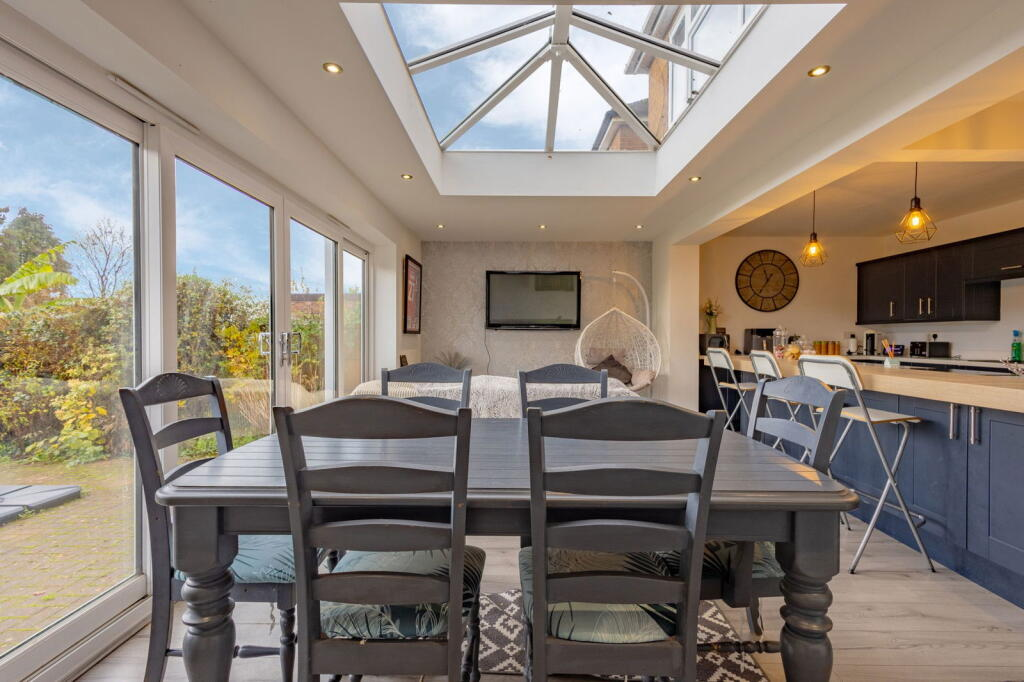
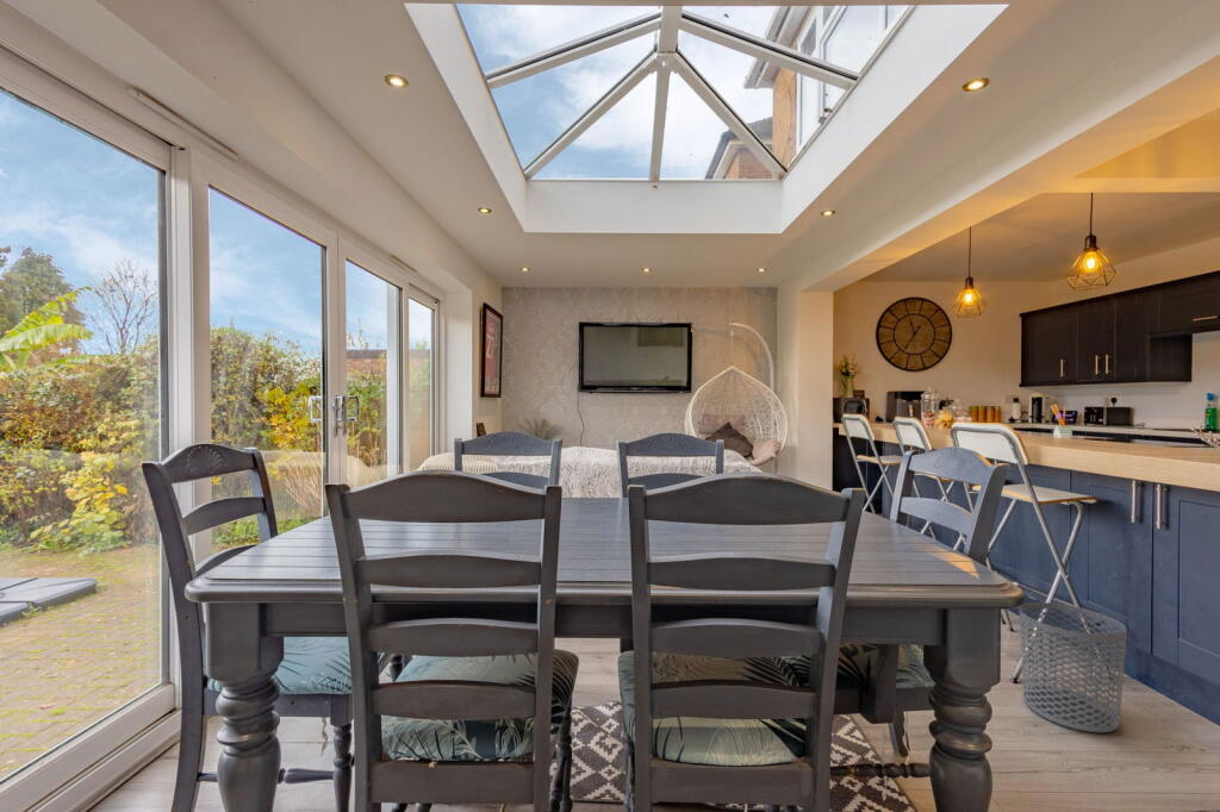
+ waste bin [1019,601,1128,733]
